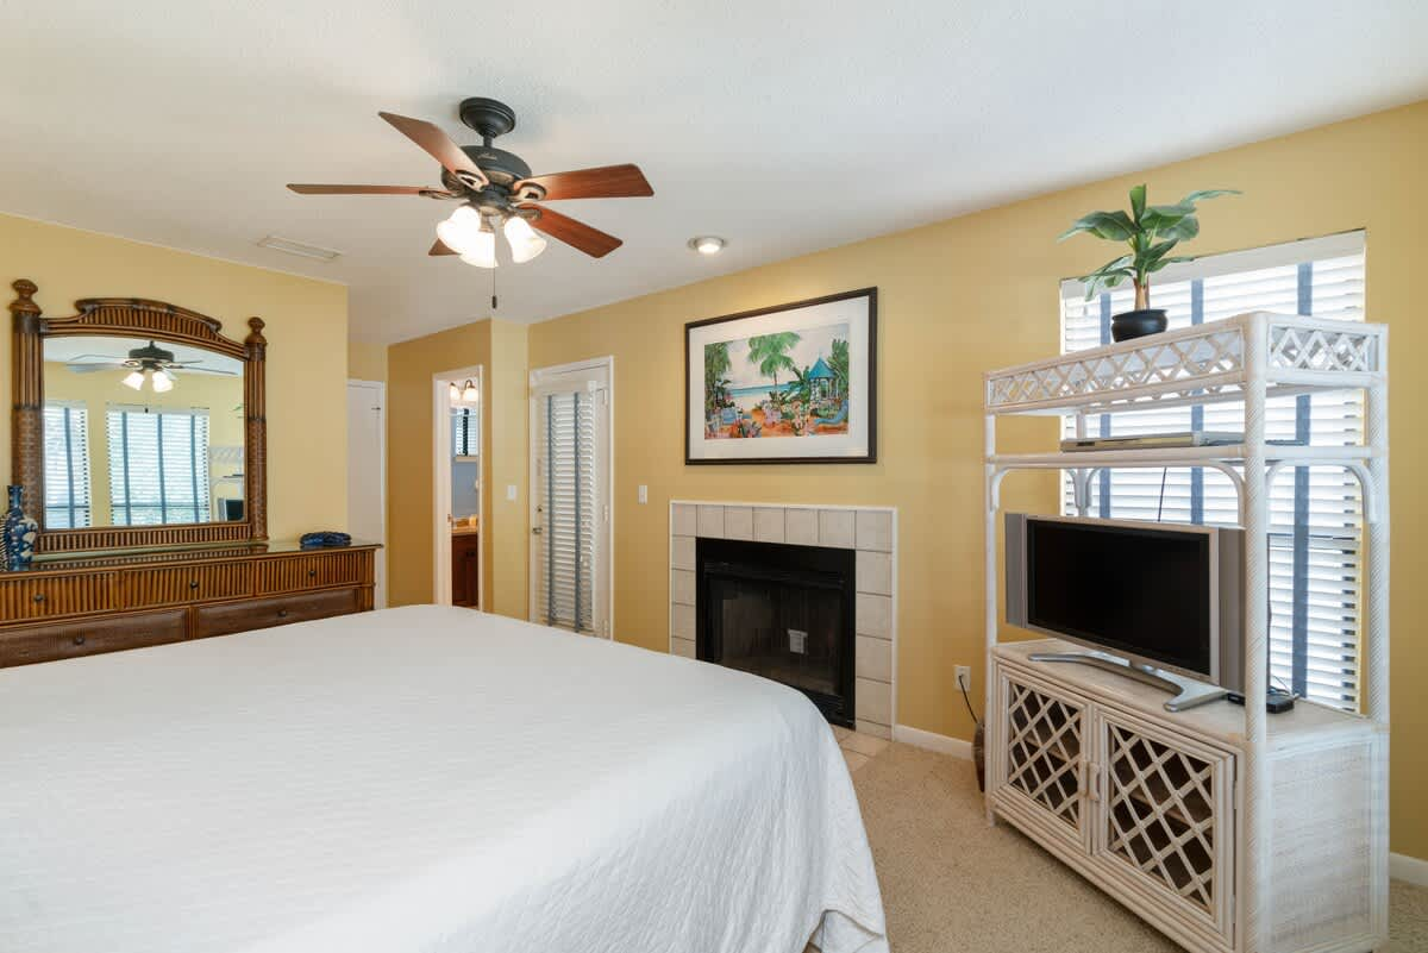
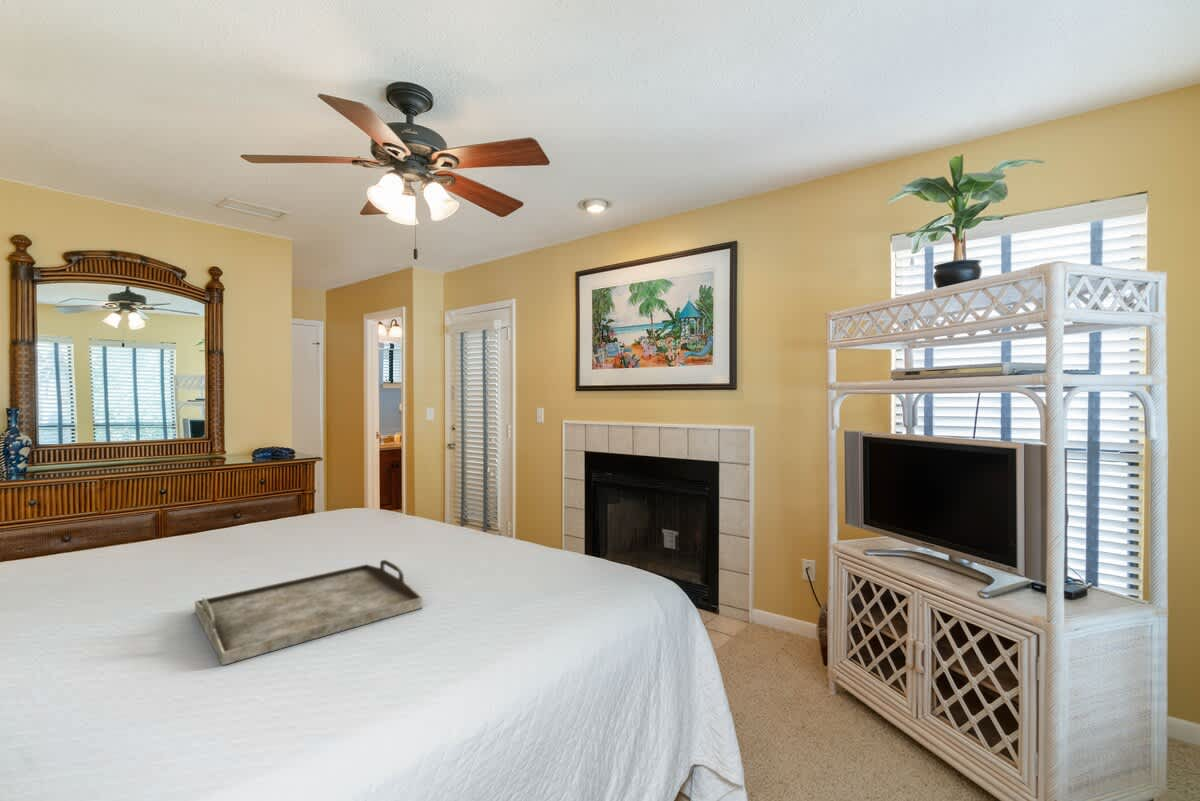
+ serving tray [194,559,424,666]
